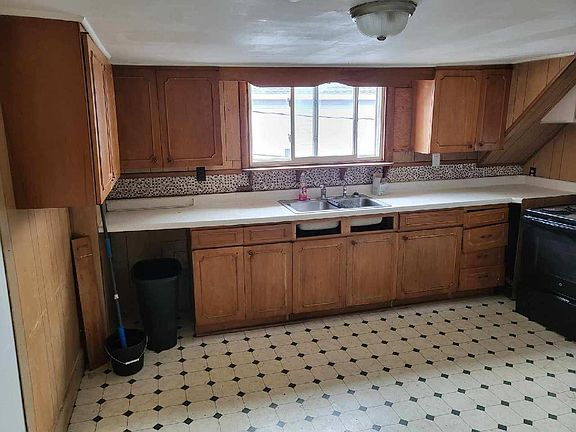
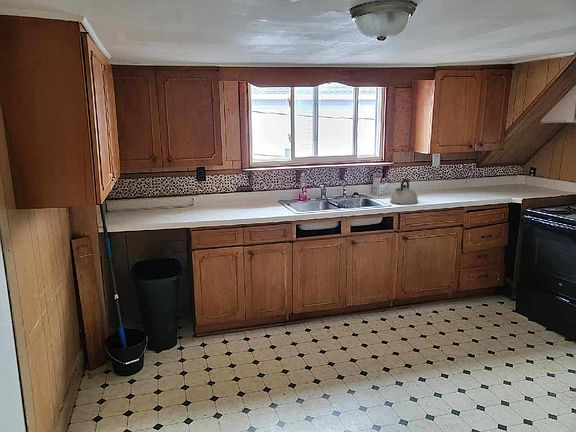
+ kettle [389,178,419,205]
